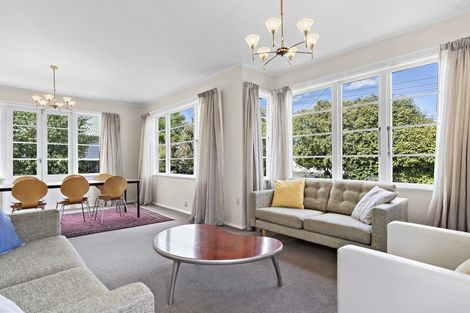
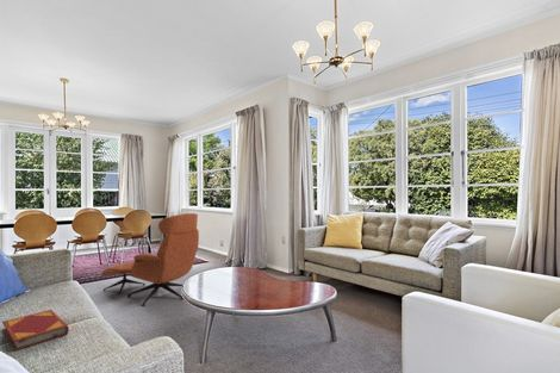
+ lounge chair [100,212,200,307]
+ hardback book [1,309,70,352]
